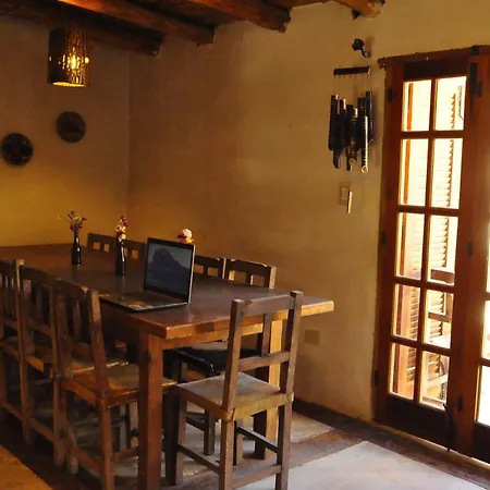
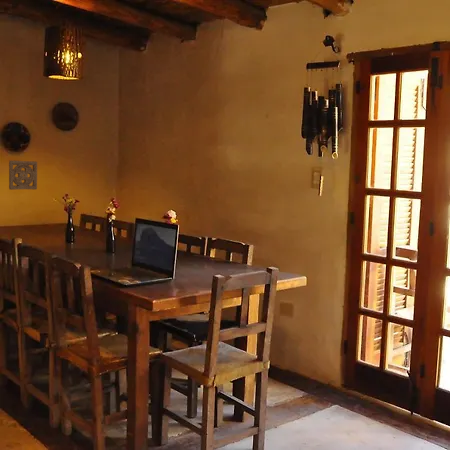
+ wall ornament [8,160,38,191]
